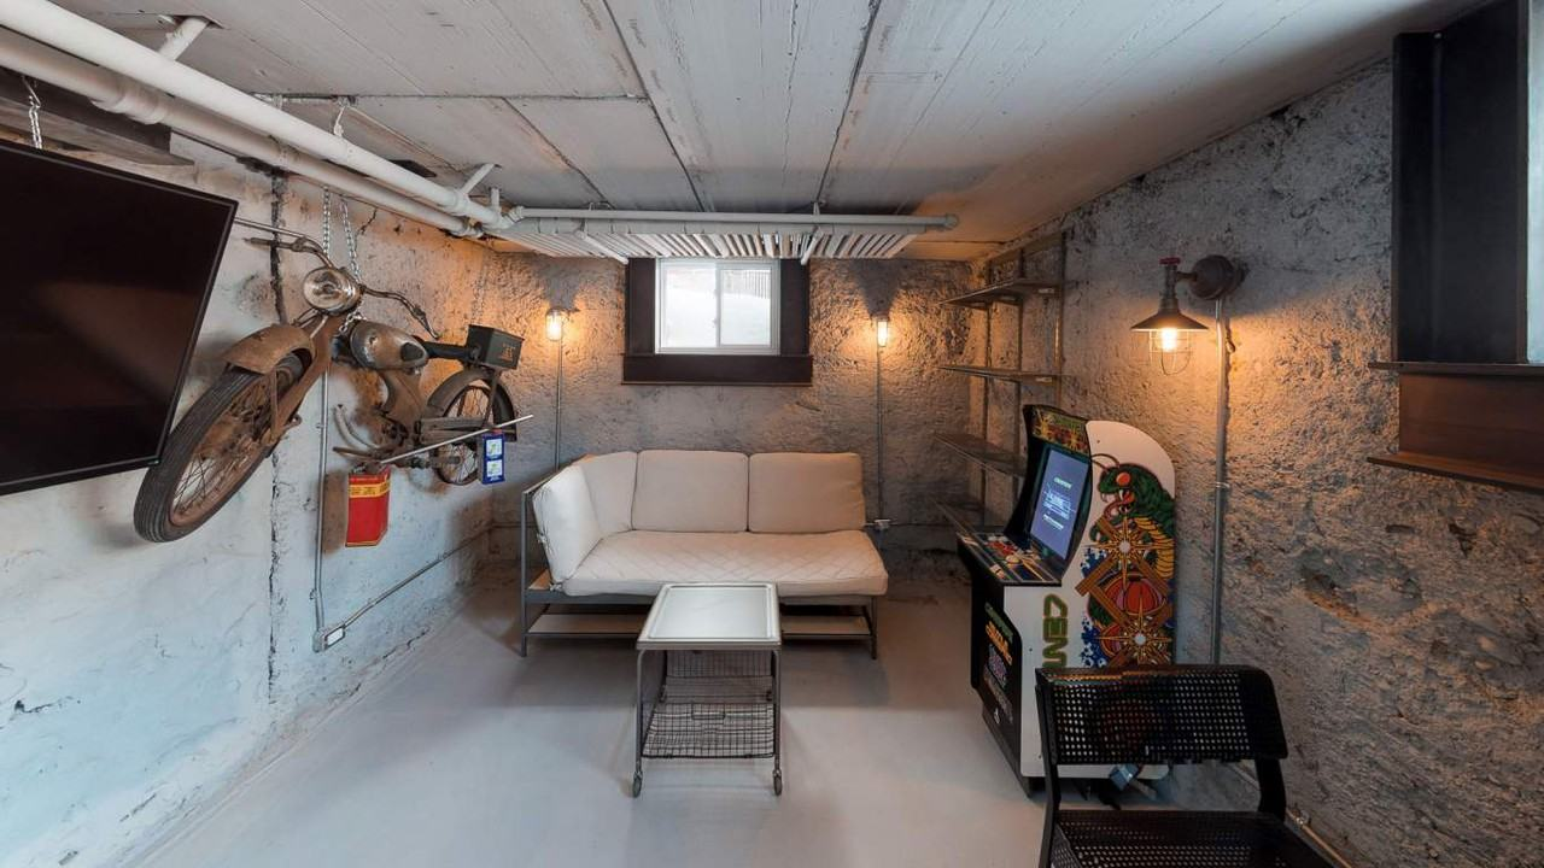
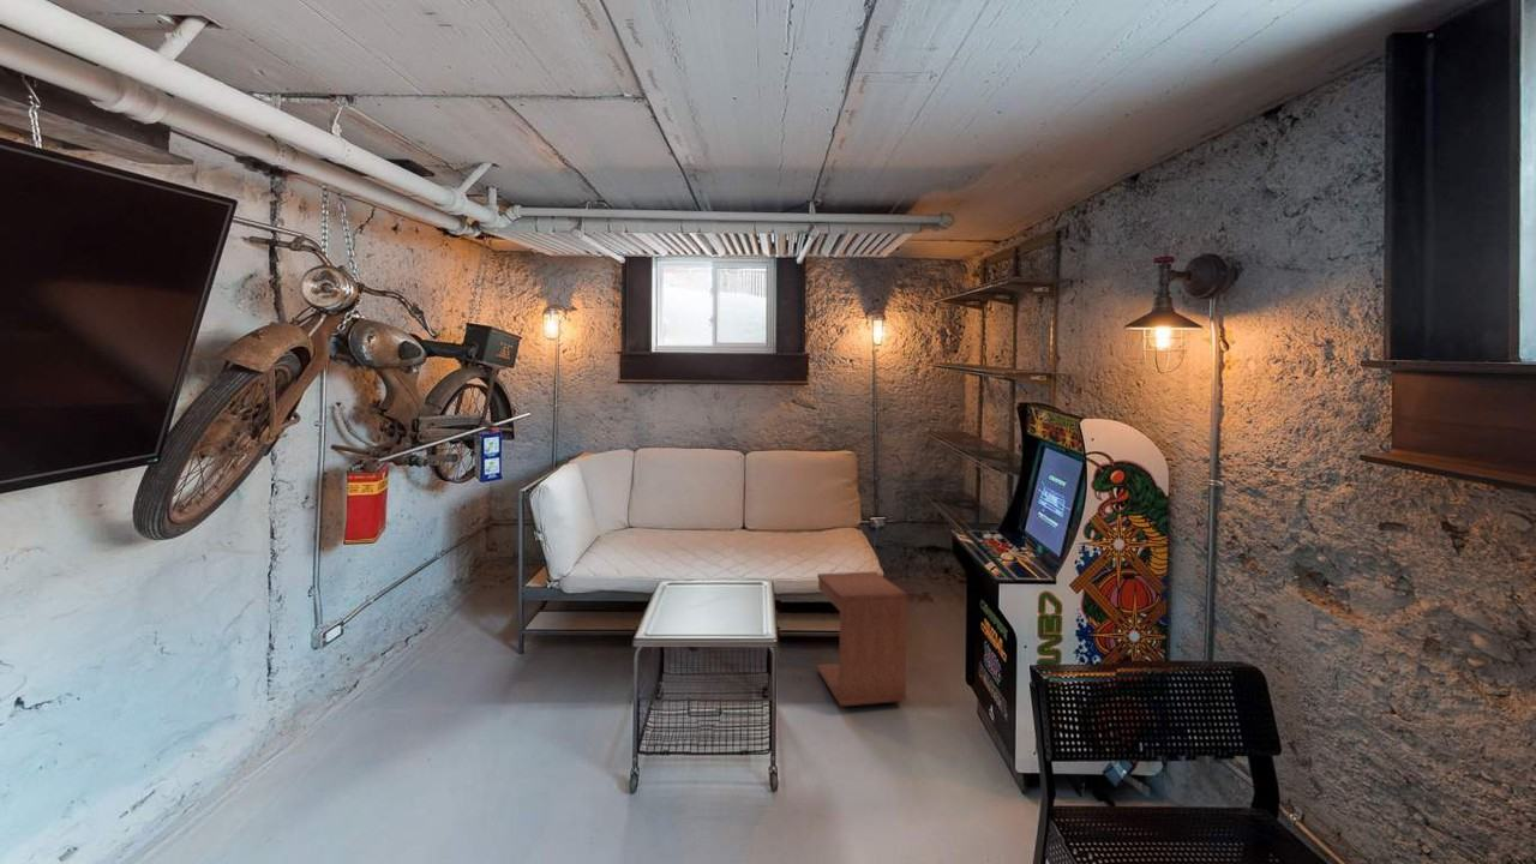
+ side table [816,571,908,708]
